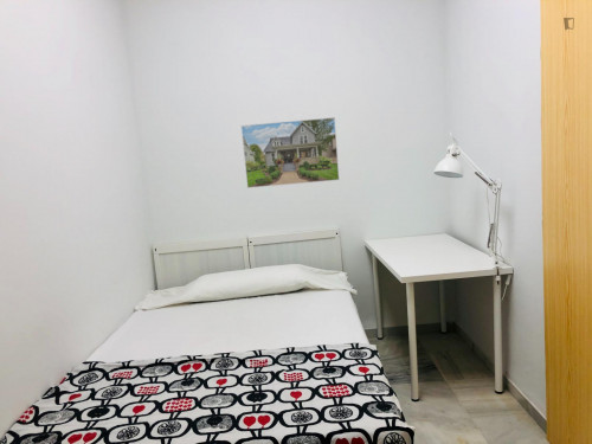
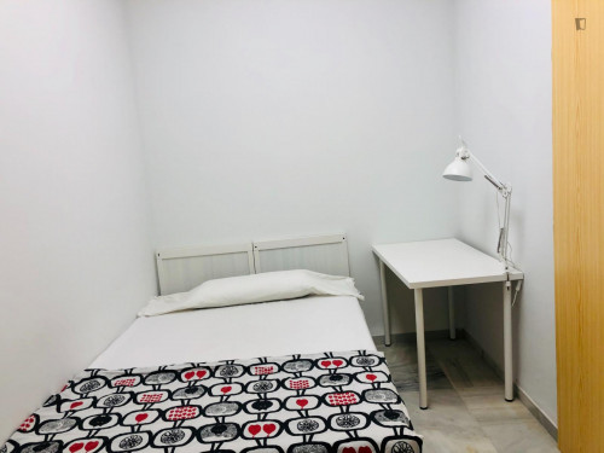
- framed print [240,116,341,189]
